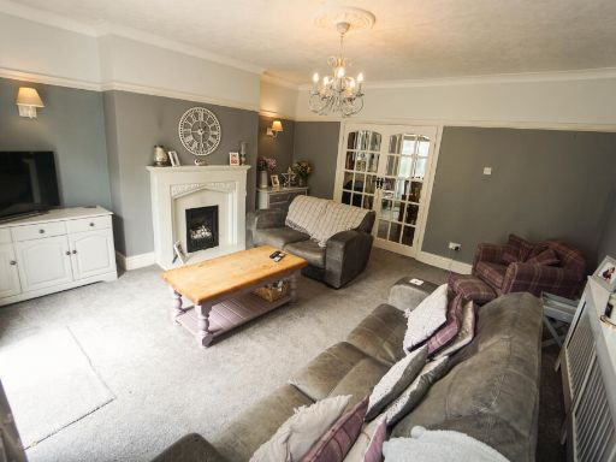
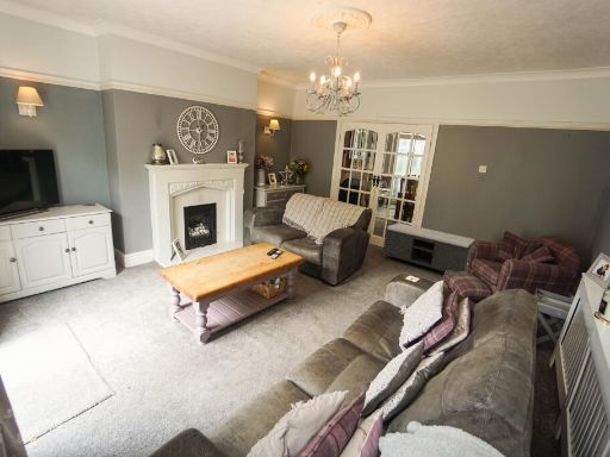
+ bench [381,221,479,273]
